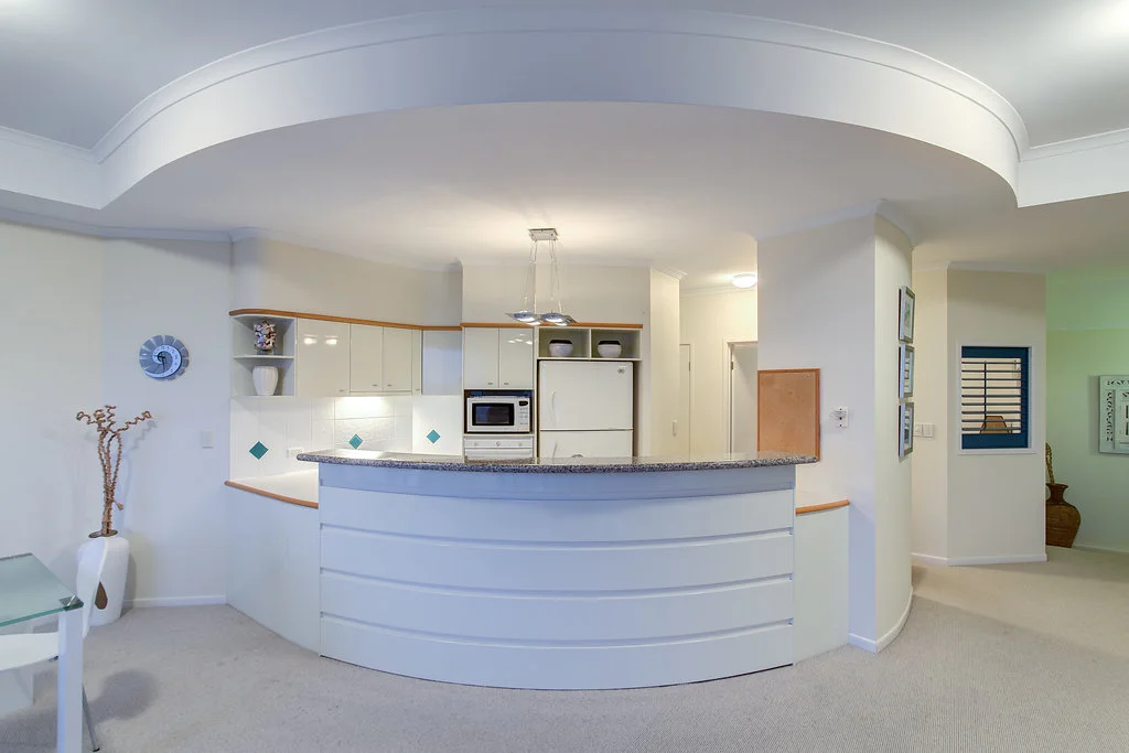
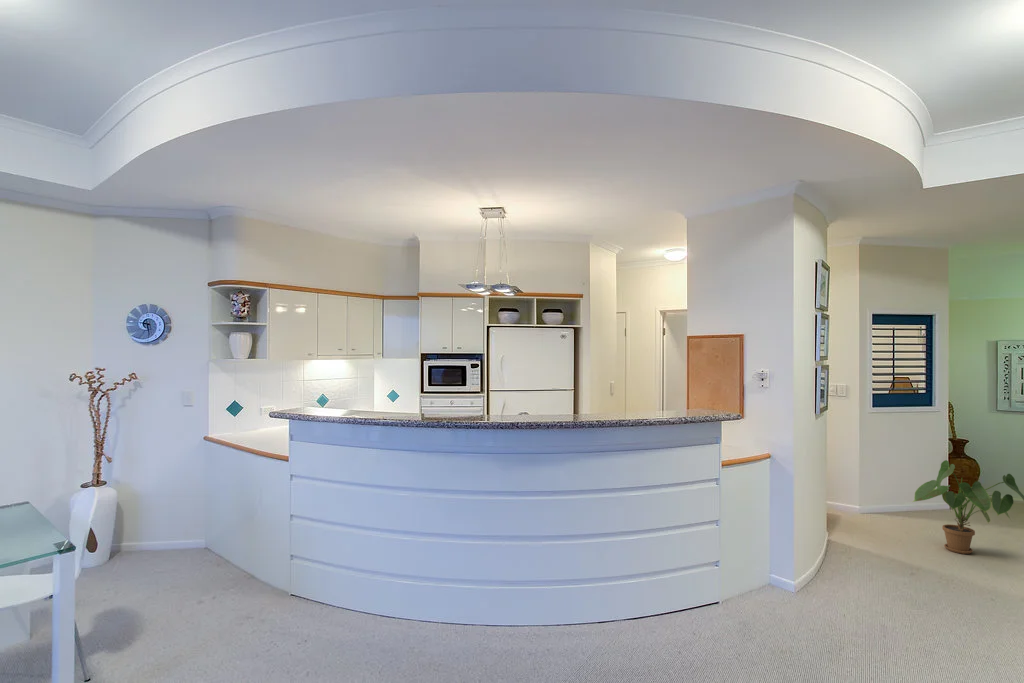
+ house plant [912,459,1024,555]
